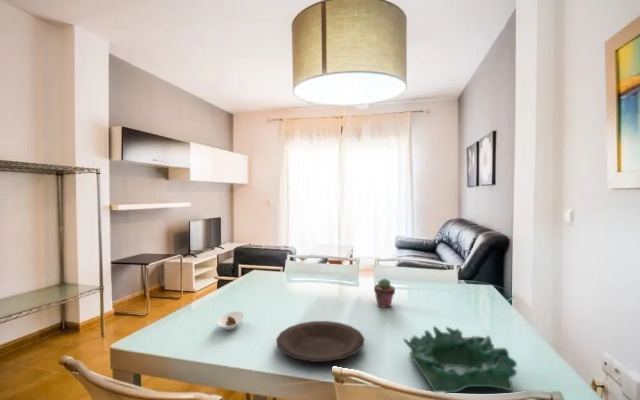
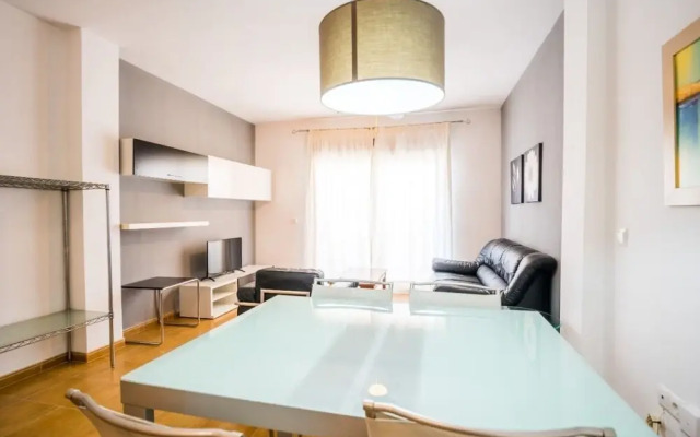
- saucer [217,310,246,331]
- plate [276,320,365,363]
- decorative bowl [403,325,518,394]
- potted succulent [373,278,396,309]
